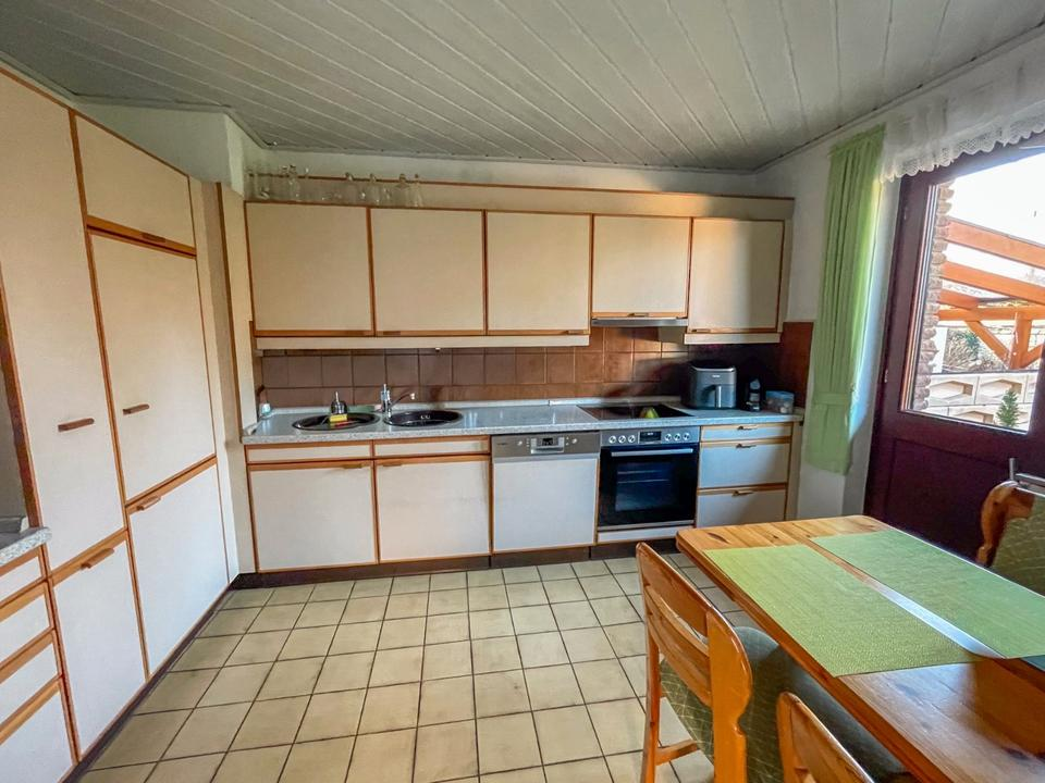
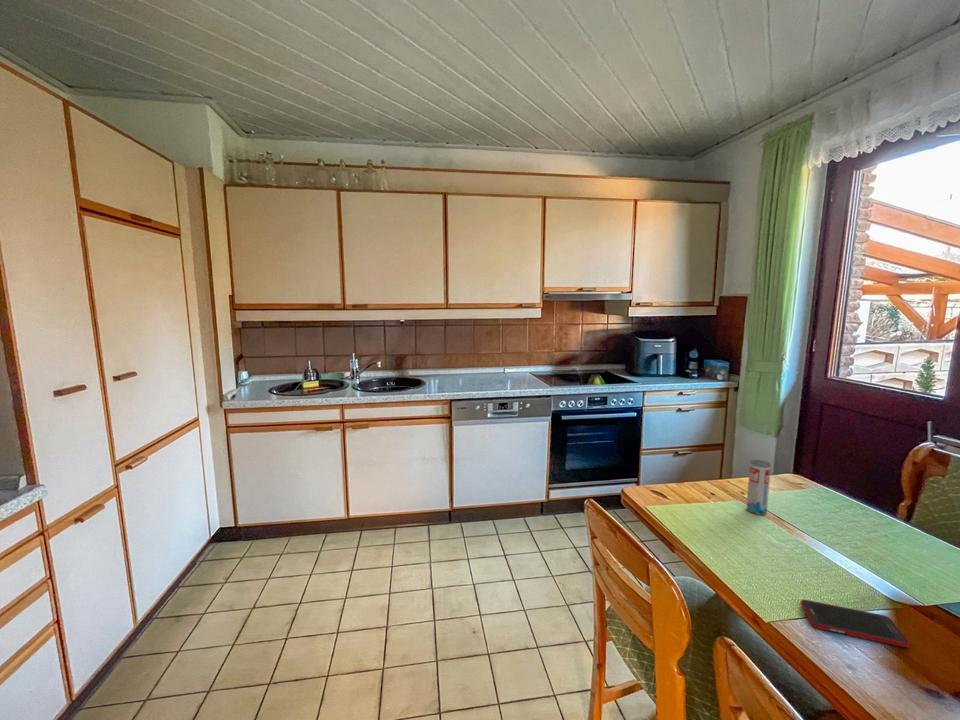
+ beverage can [746,459,772,516]
+ cell phone [800,599,910,648]
